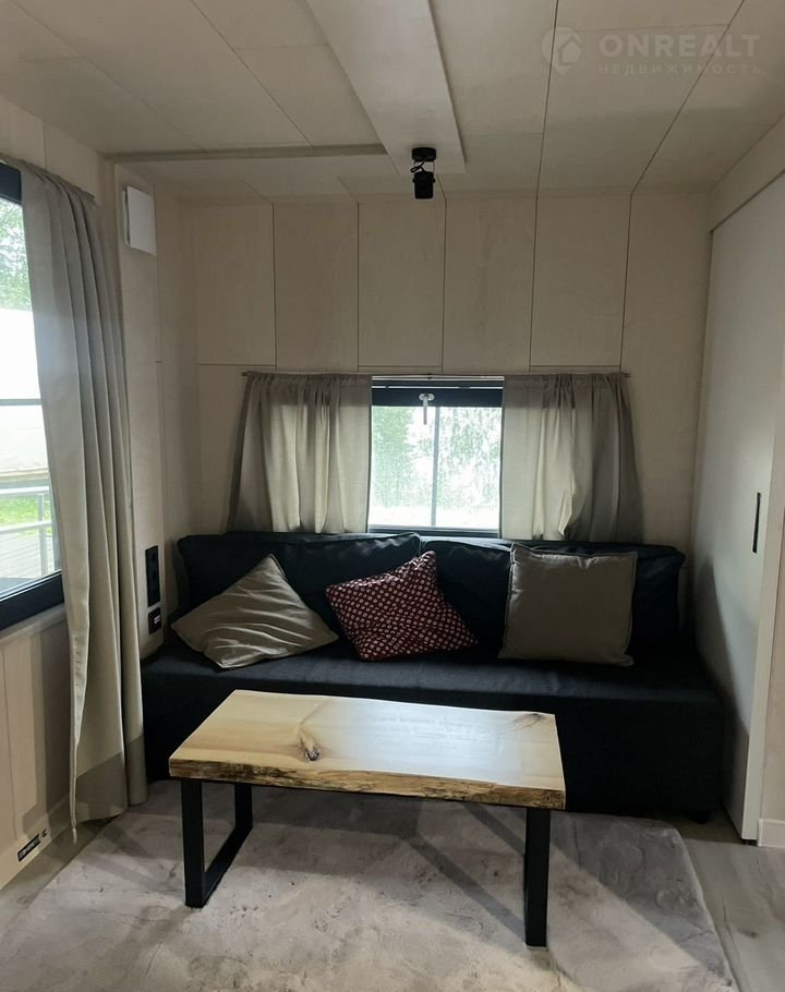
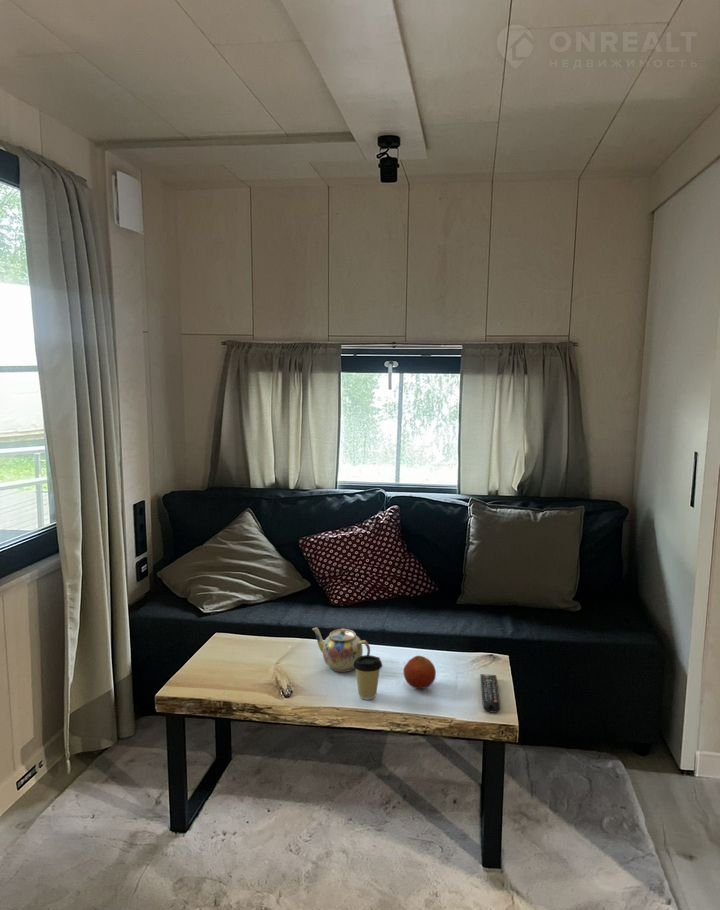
+ fruit [402,655,437,690]
+ coffee cup [353,654,383,701]
+ teapot [311,627,371,673]
+ remote control [480,673,501,714]
